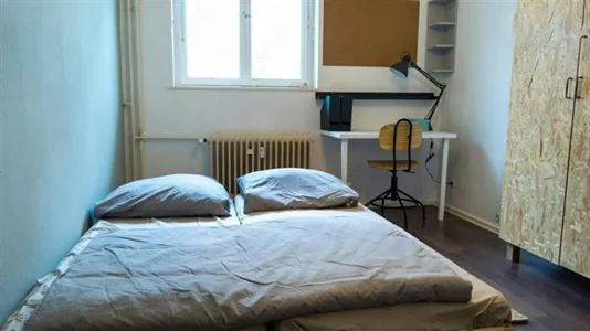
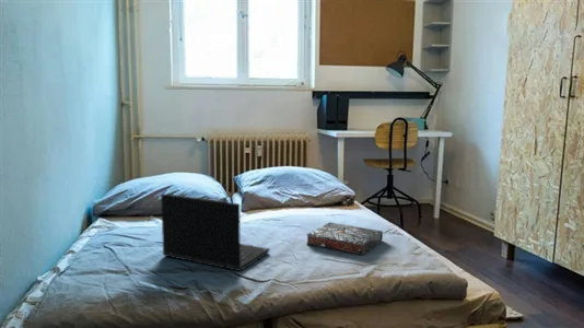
+ laptop [160,192,271,272]
+ book [305,221,384,256]
